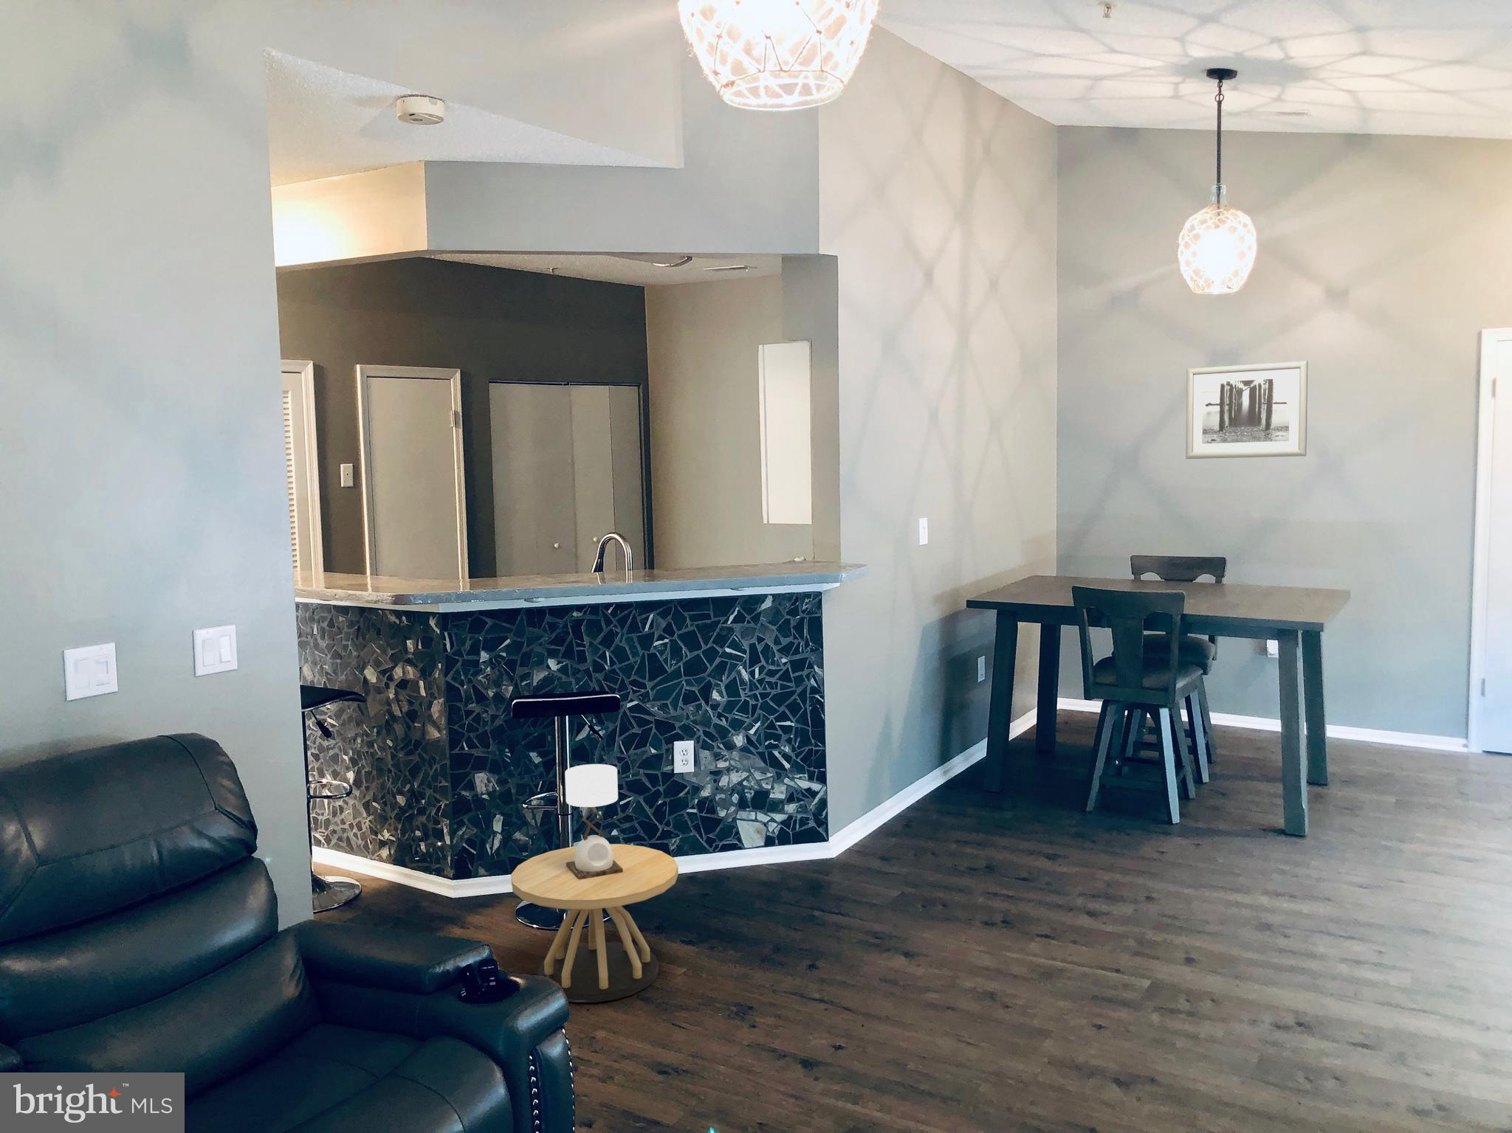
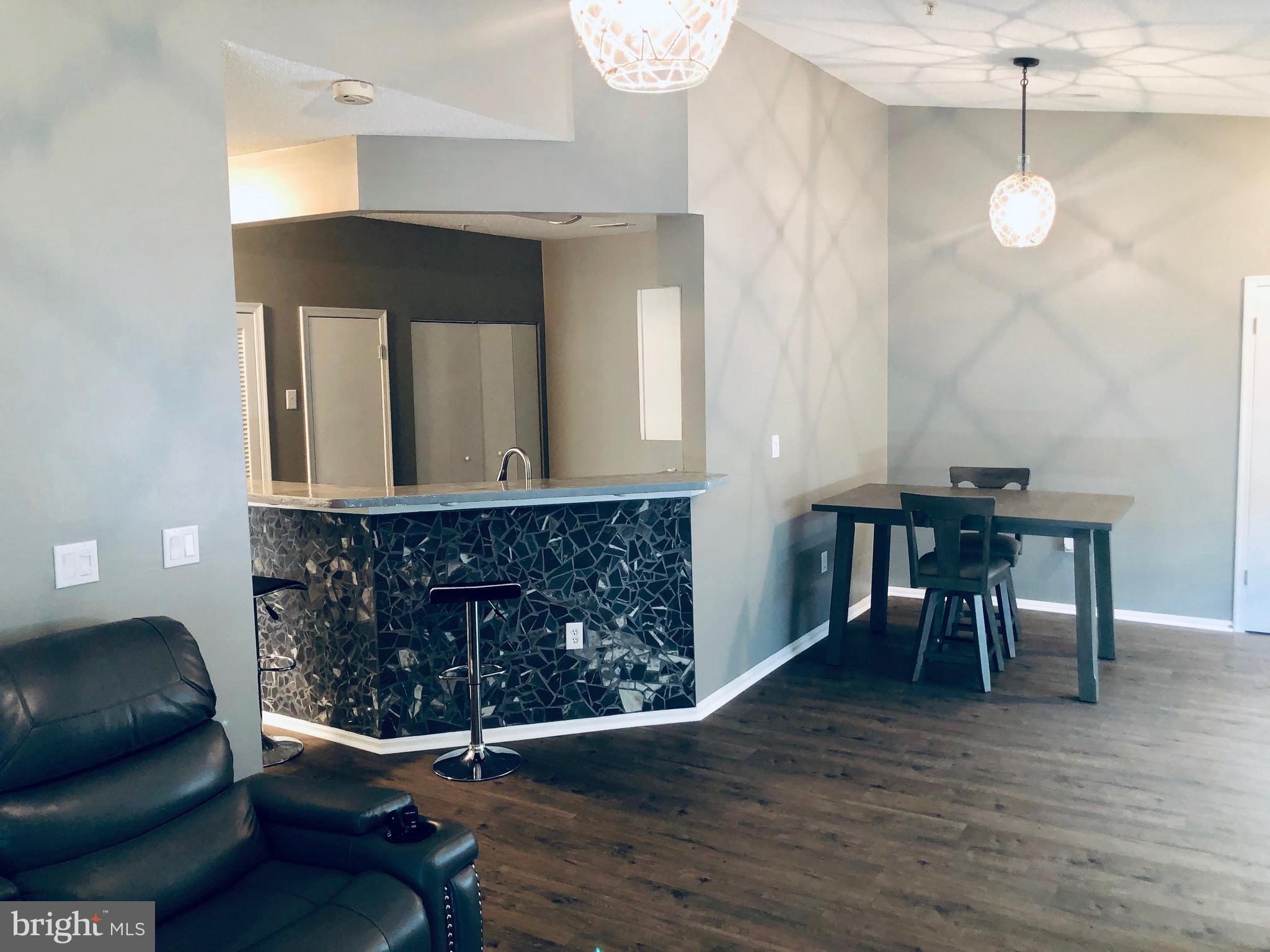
- wall art [1185,359,1308,459]
- side table [511,763,680,1003]
